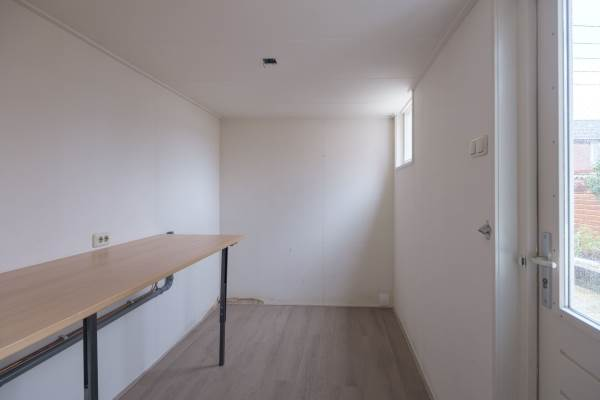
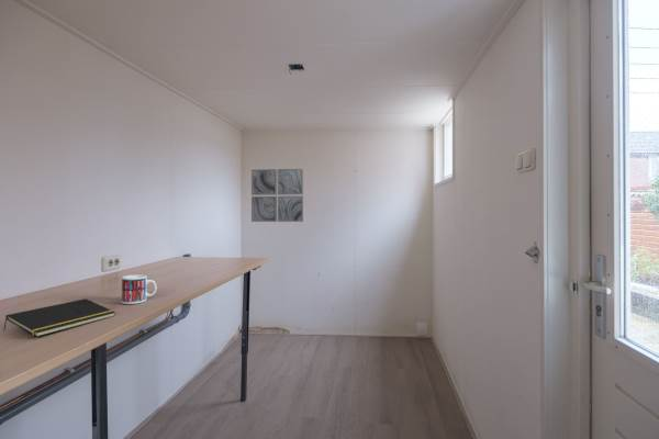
+ notepad [2,297,116,338]
+ wall art [250,168,304,223]
+ mug [121,273,158,305]
